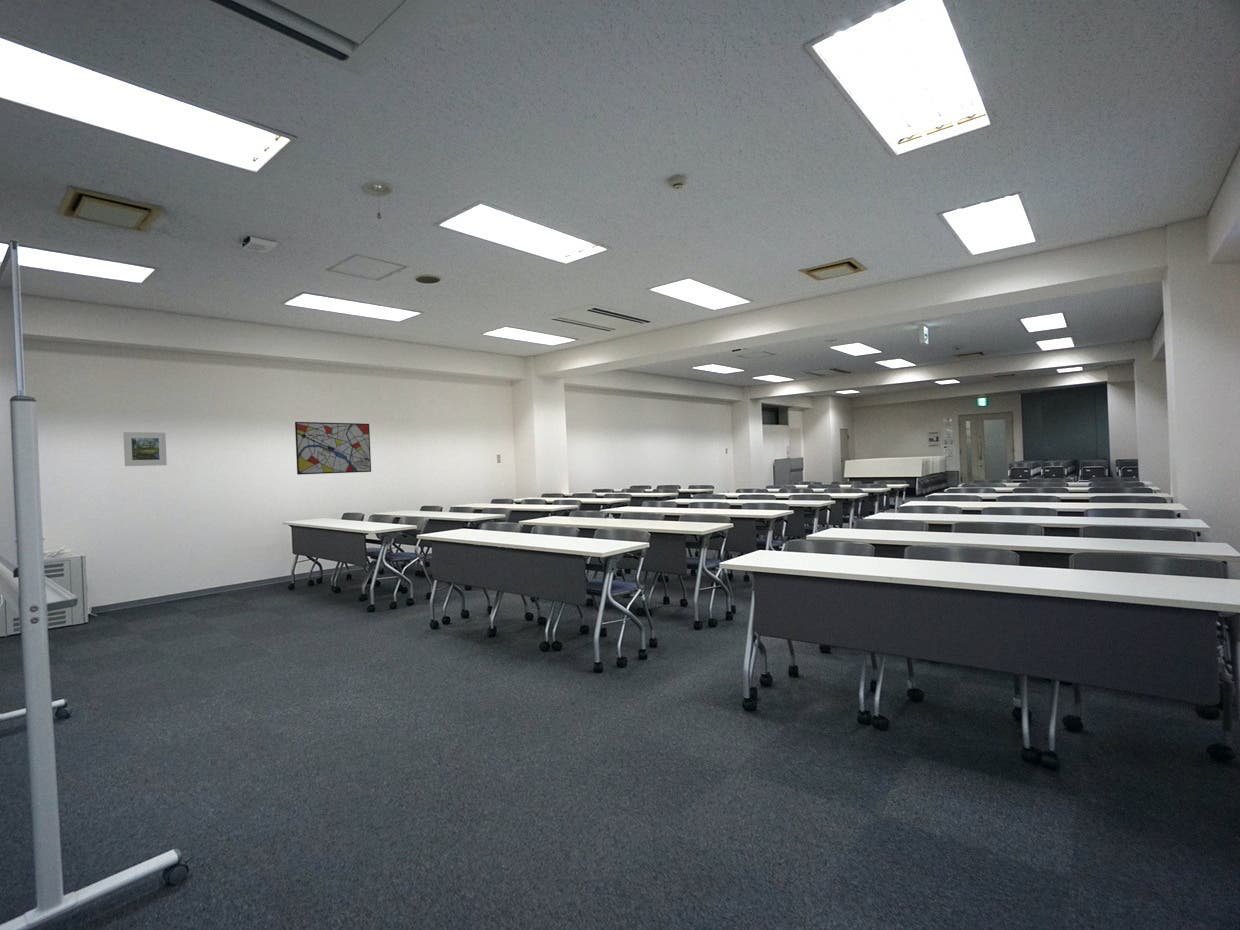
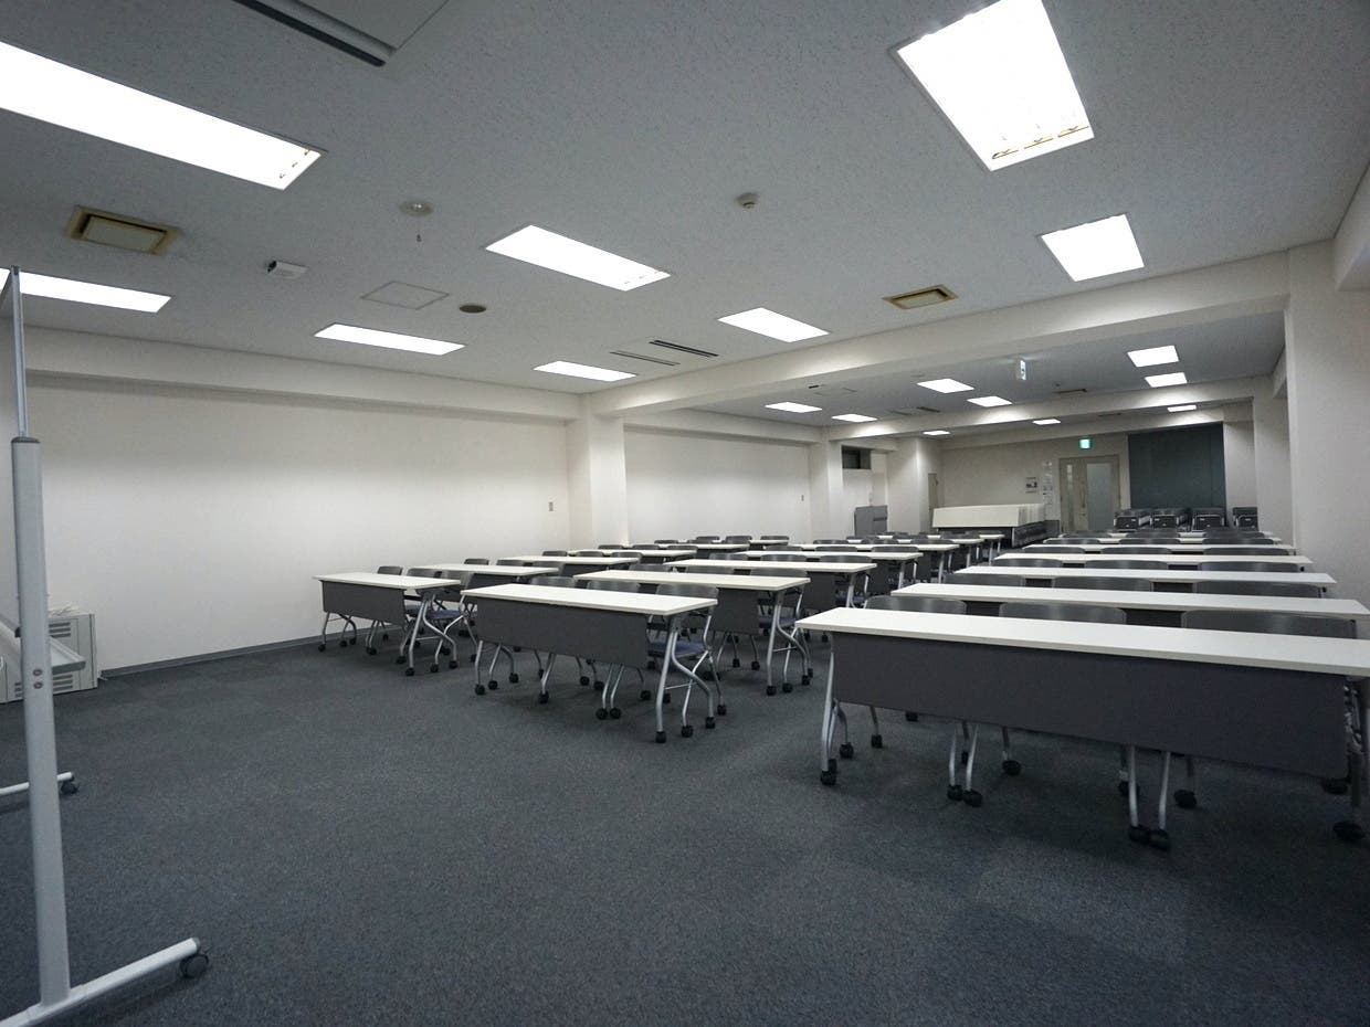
- wall art [294,421,372,476]
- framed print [122,431,168,467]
